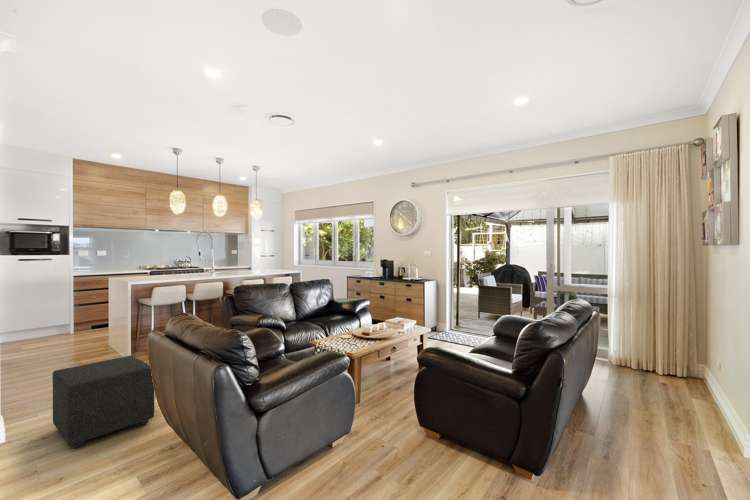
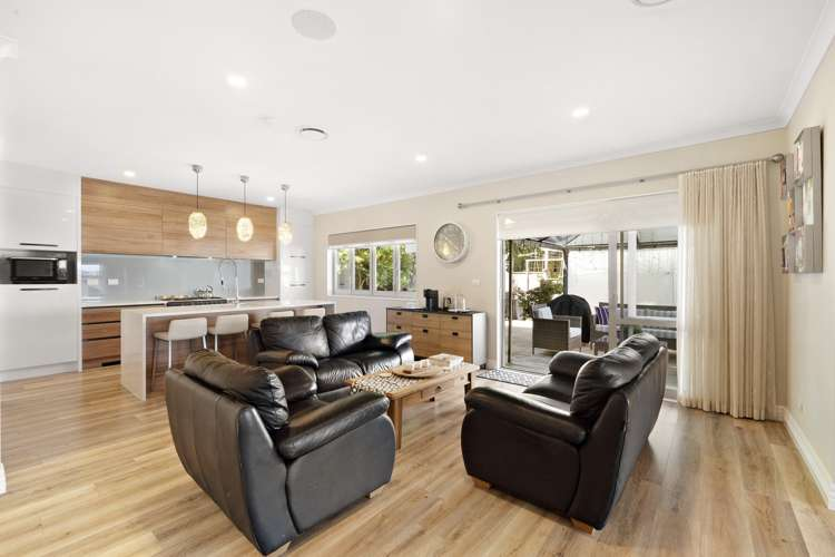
- ottoman [52,355,155,449]
